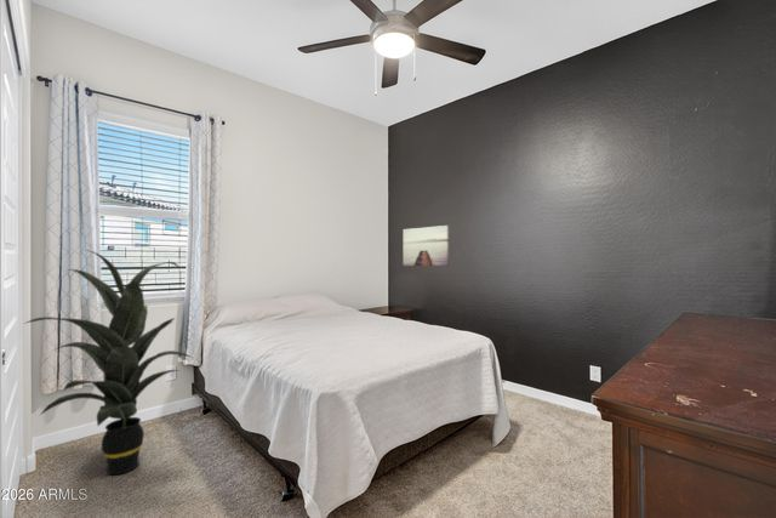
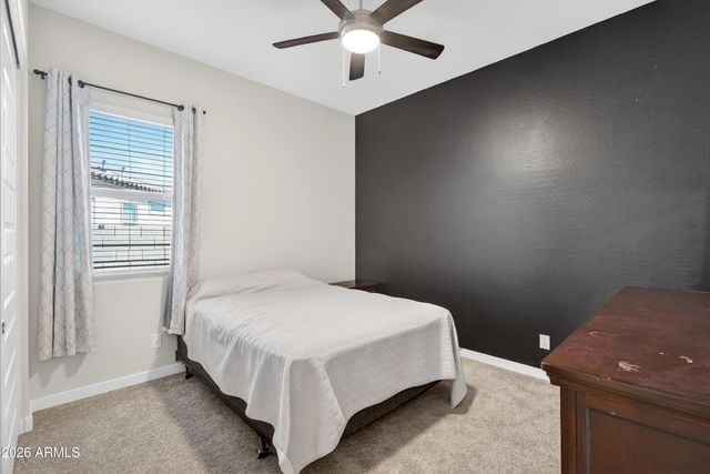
- indoor plant [22,249,195,477]
- wall art [403,224,450,267]
